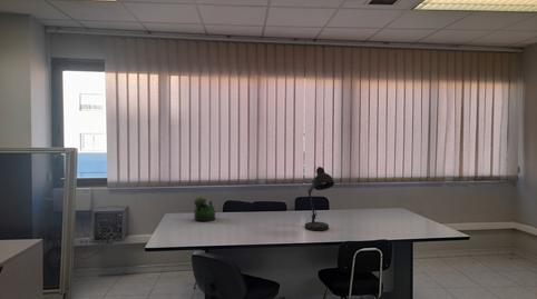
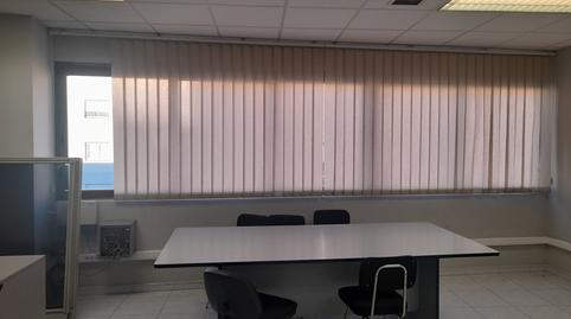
- desk lamp [303,166,335,231]
- plant [193,196,216,222]
